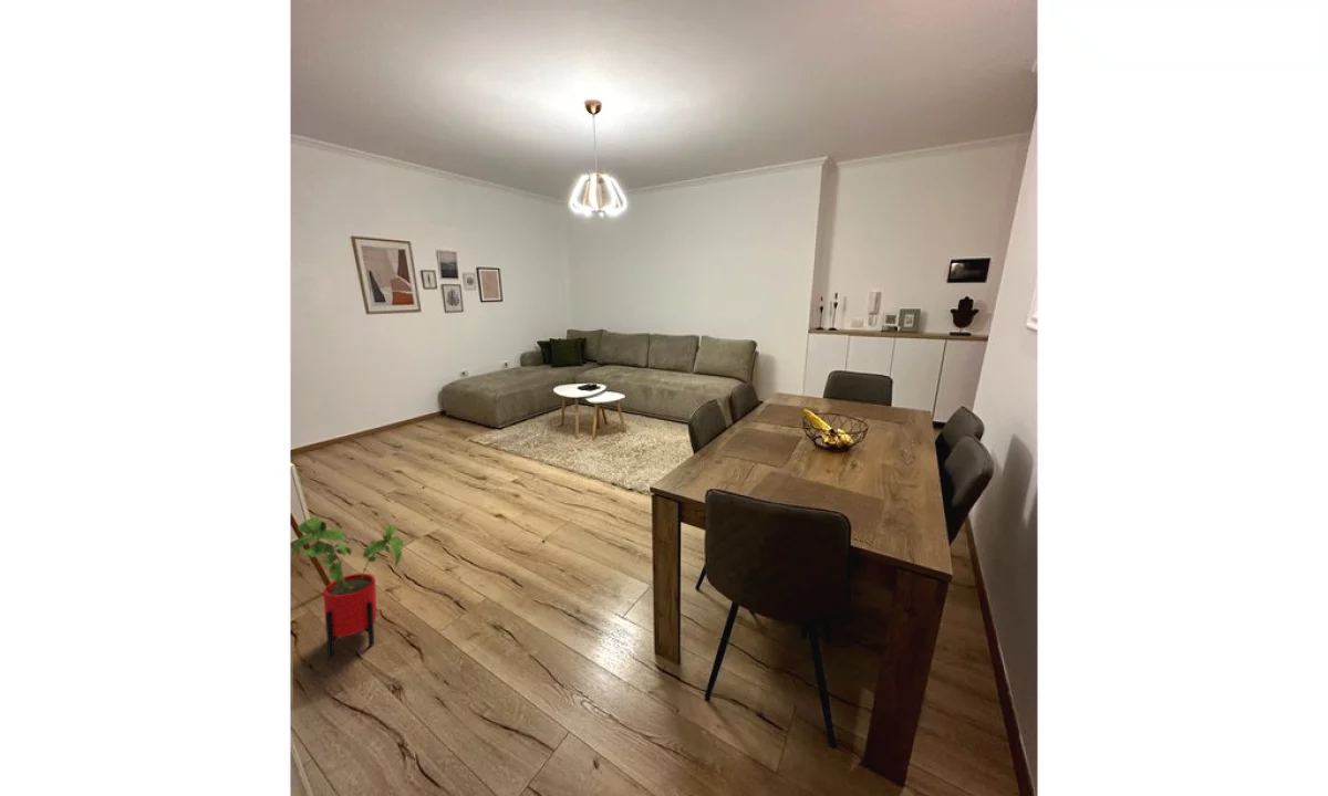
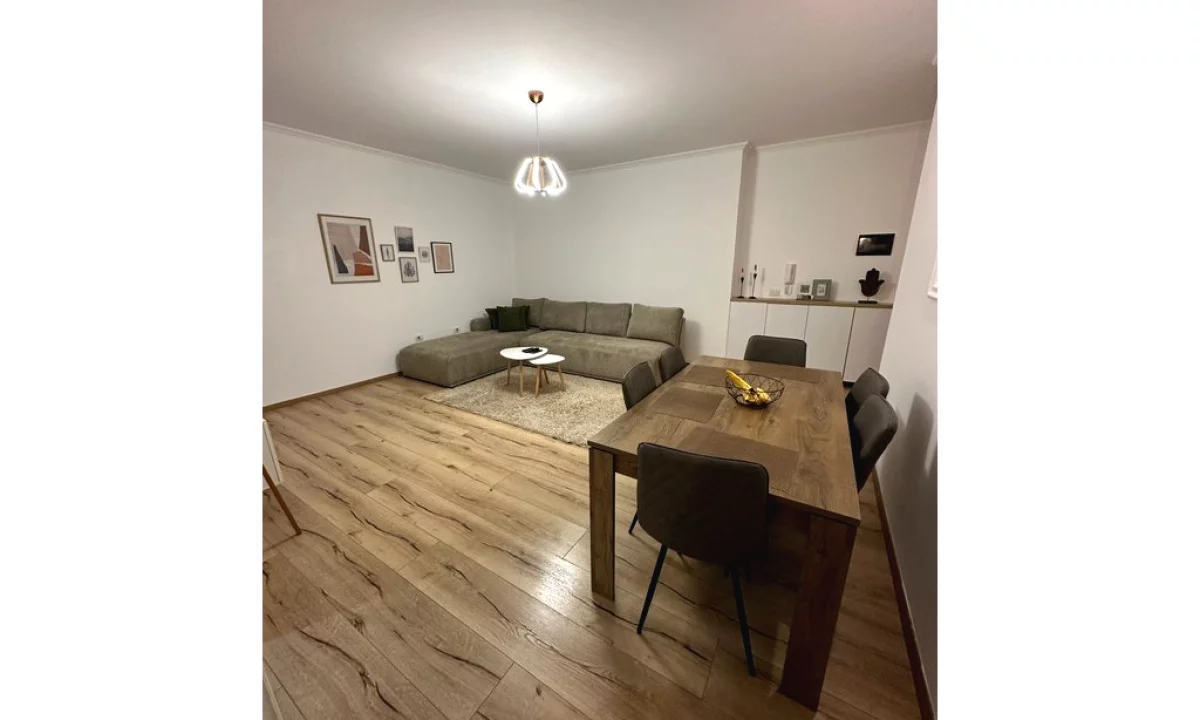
- house plant [291,516,404,660]
